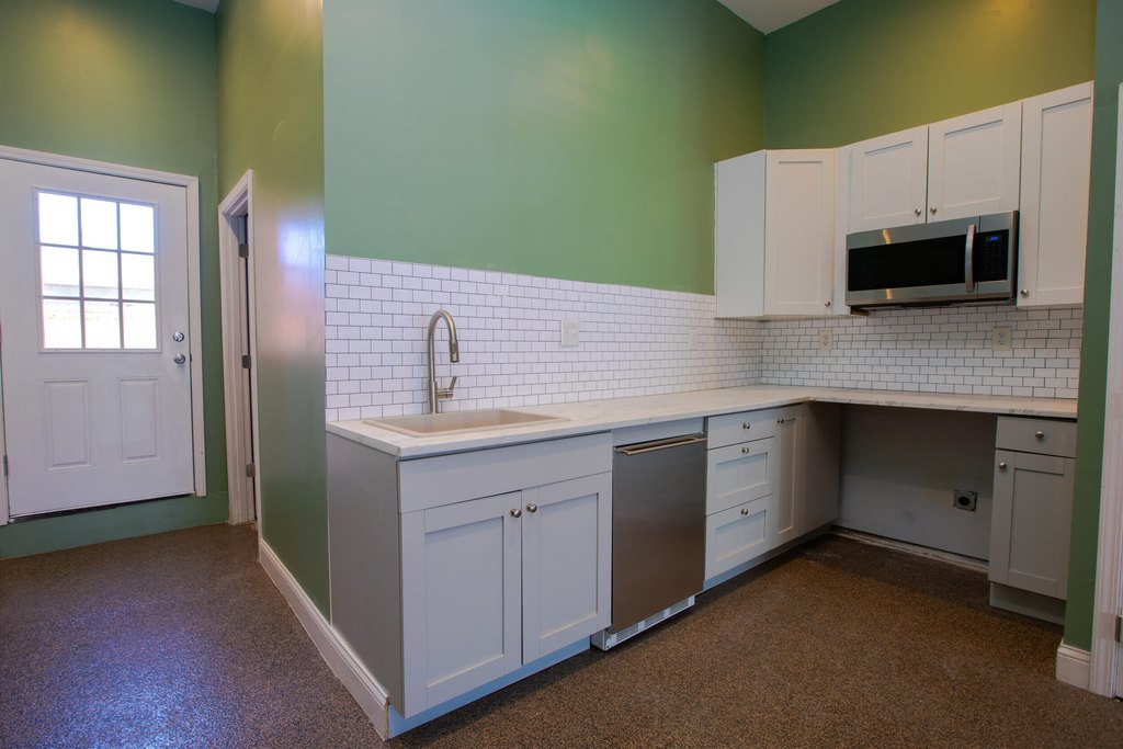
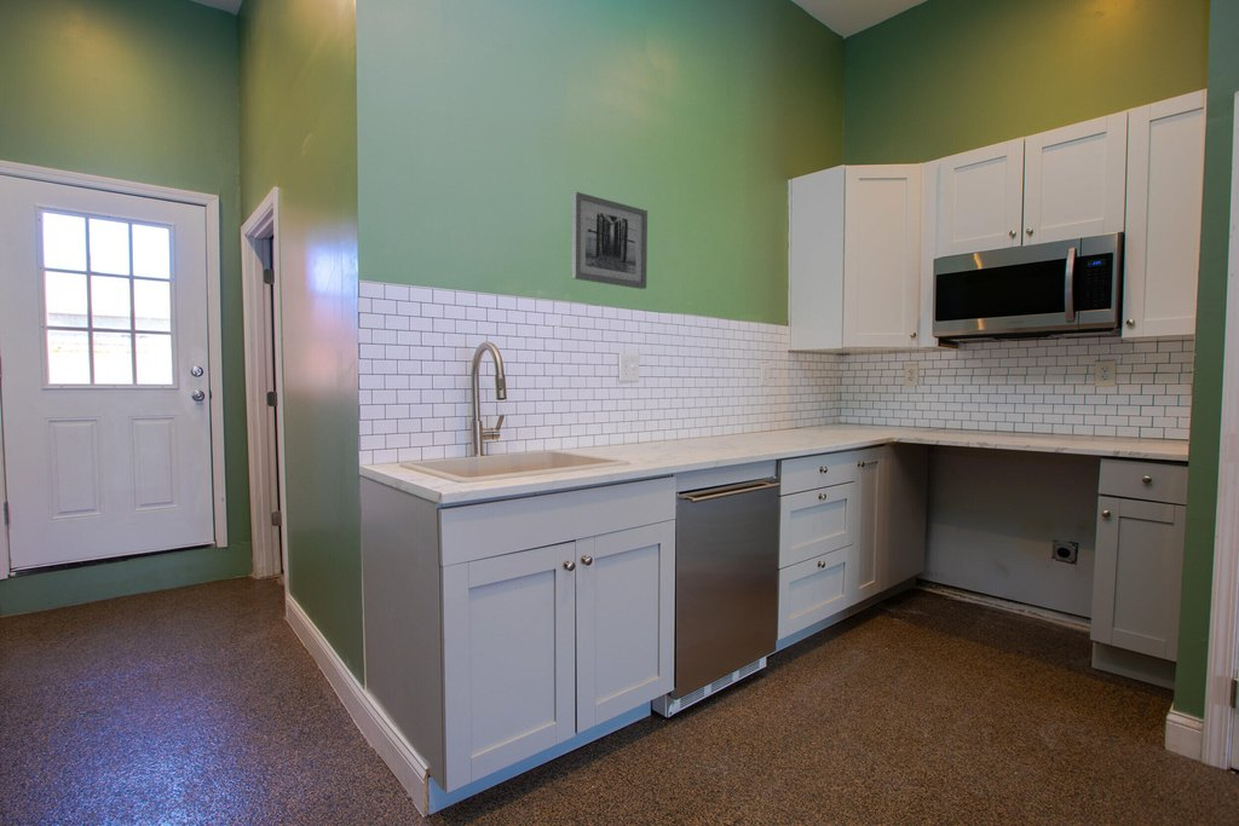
+ wall art [571,191,649,290]
